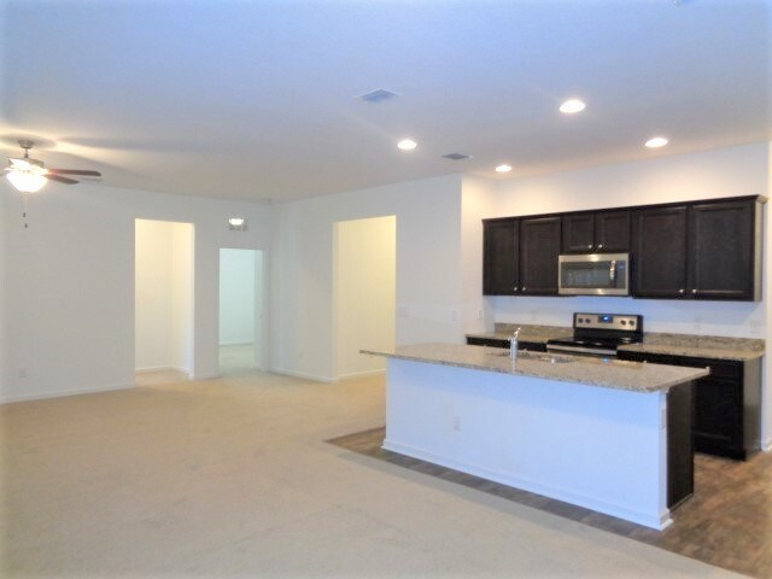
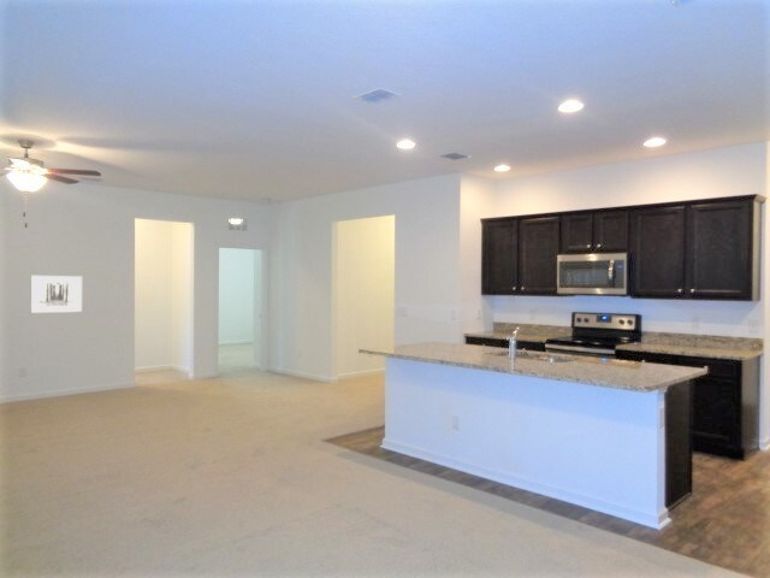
+ wall art [30,275,83,314]
